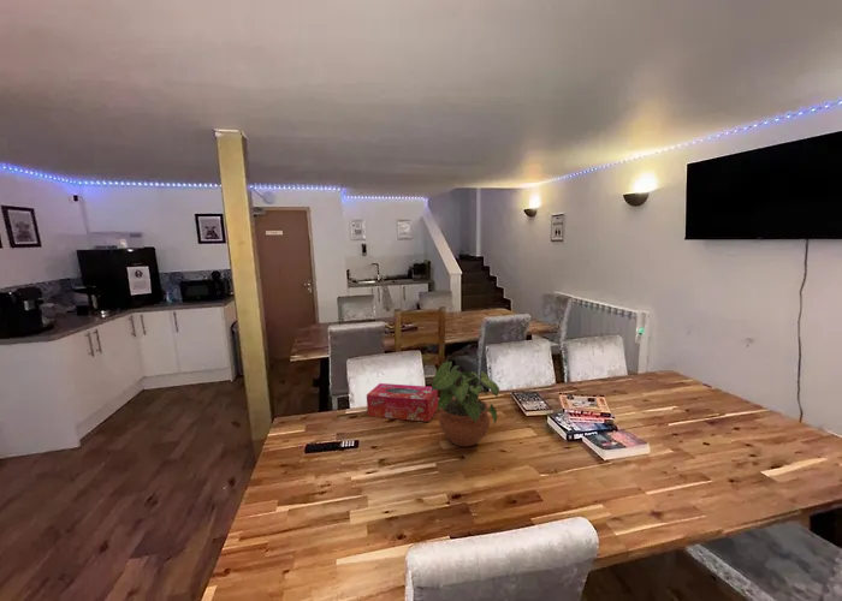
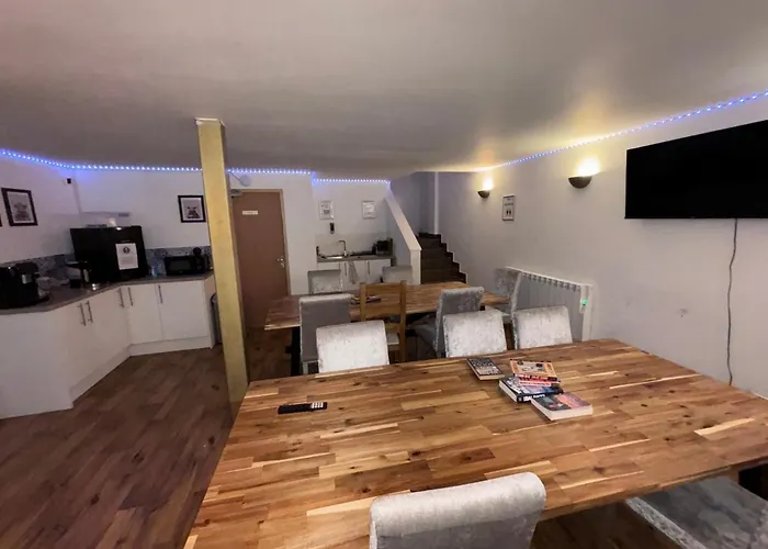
- tissue box [366,382,439,423]
- potted plant [431,359,500,447]
